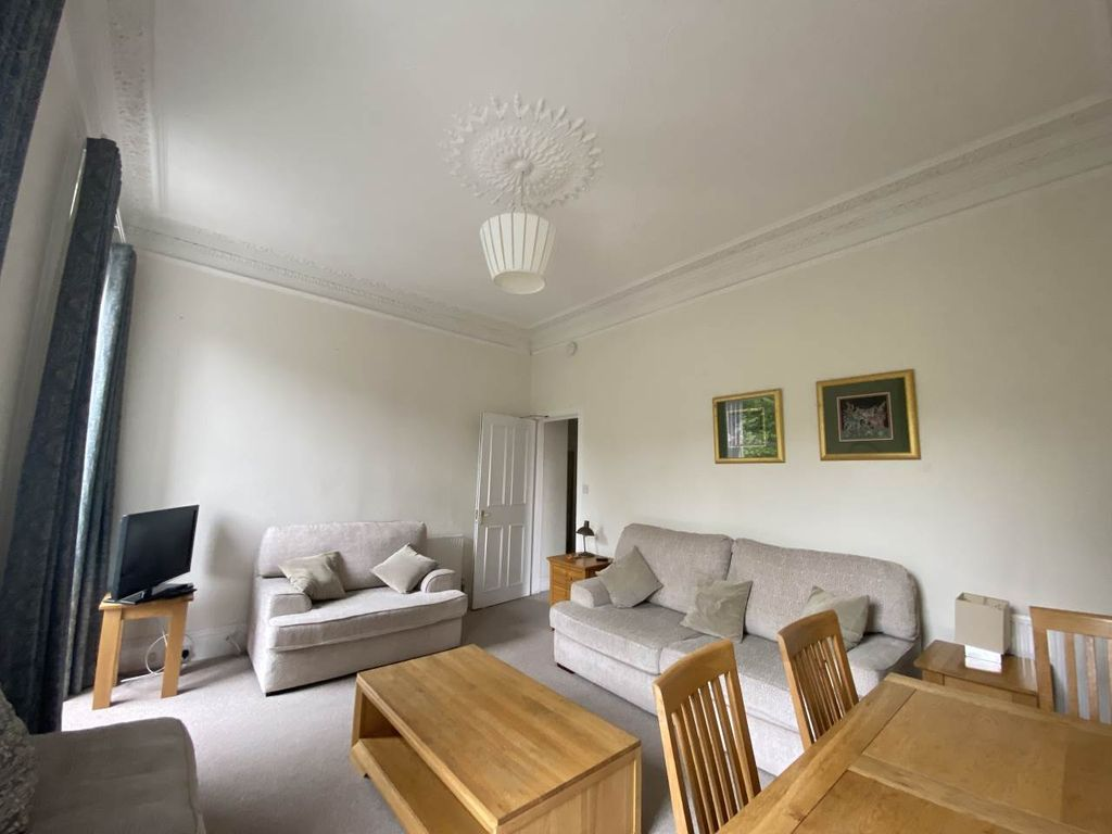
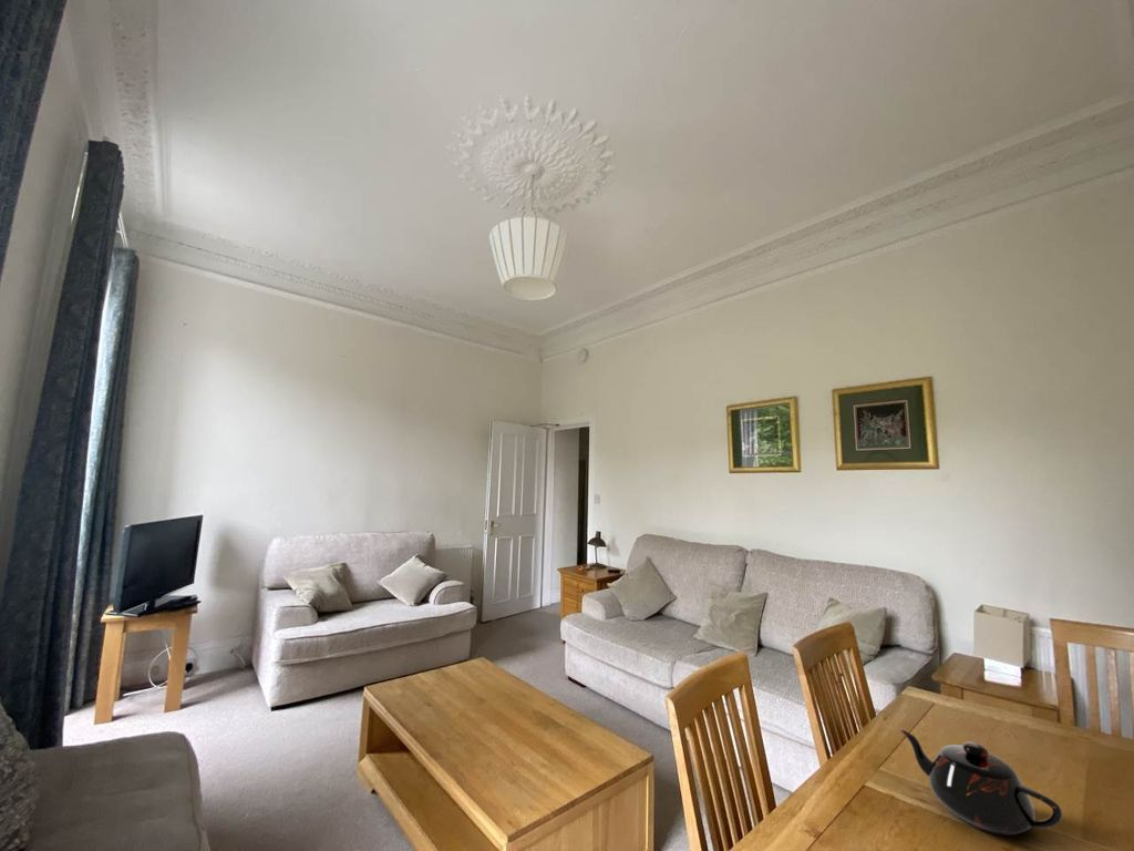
+ teapot [899,729,1063,837]
